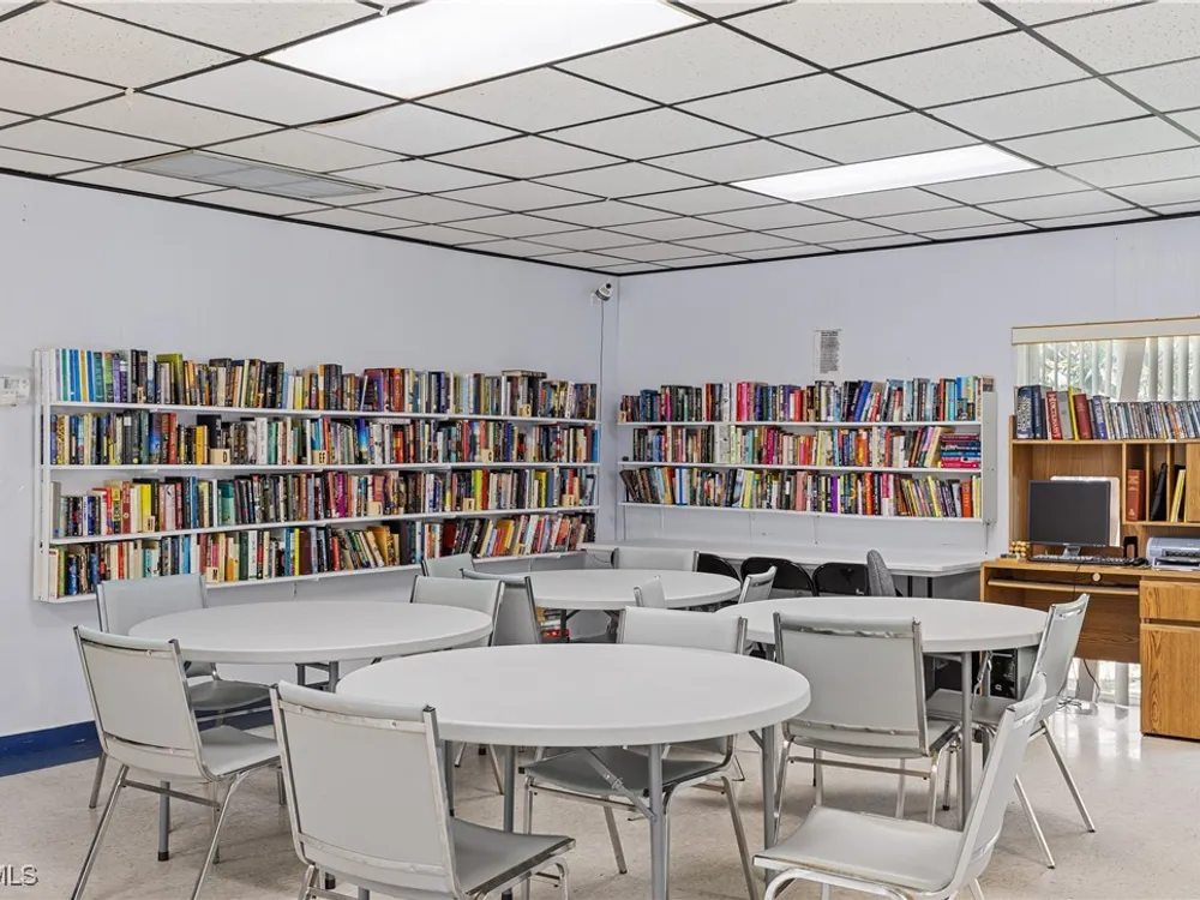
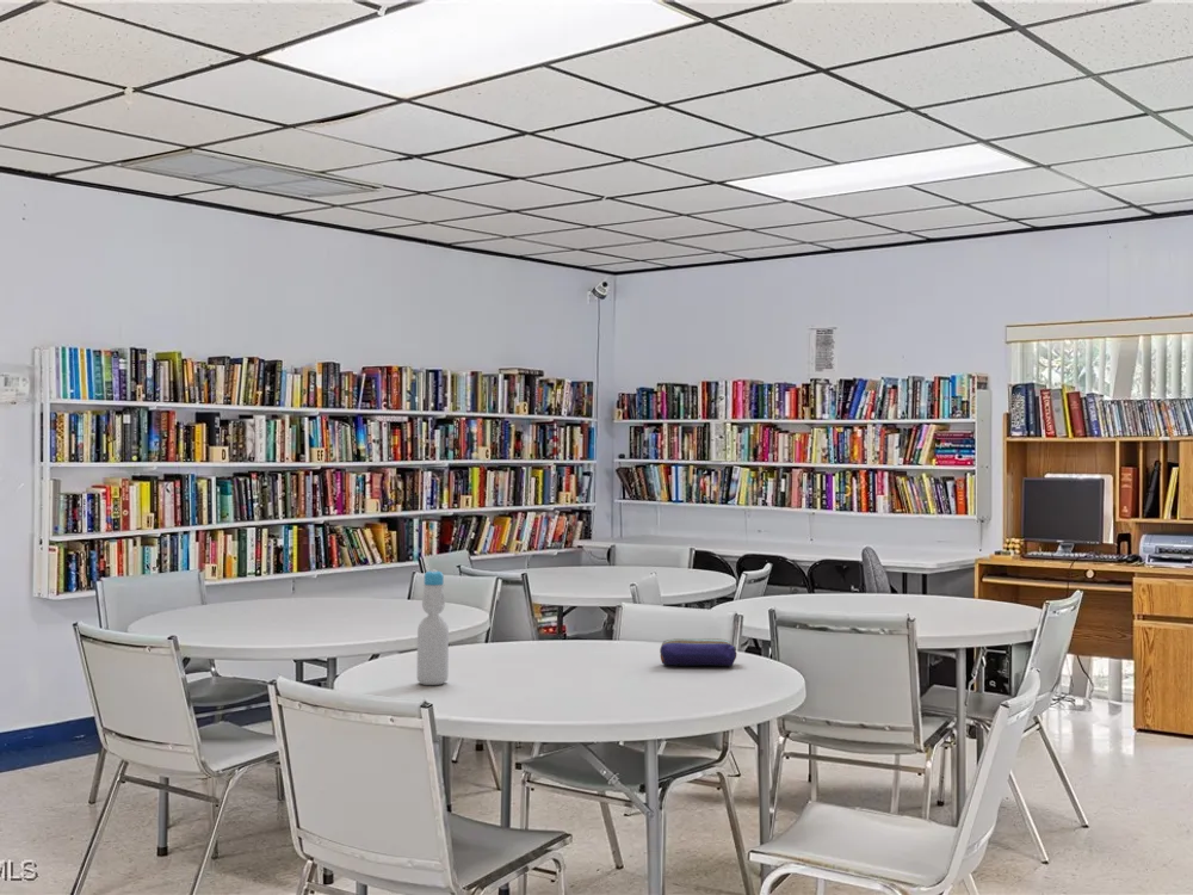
+ bottle [416,568,450,686]
+ pencil case [659,637,737,667]
